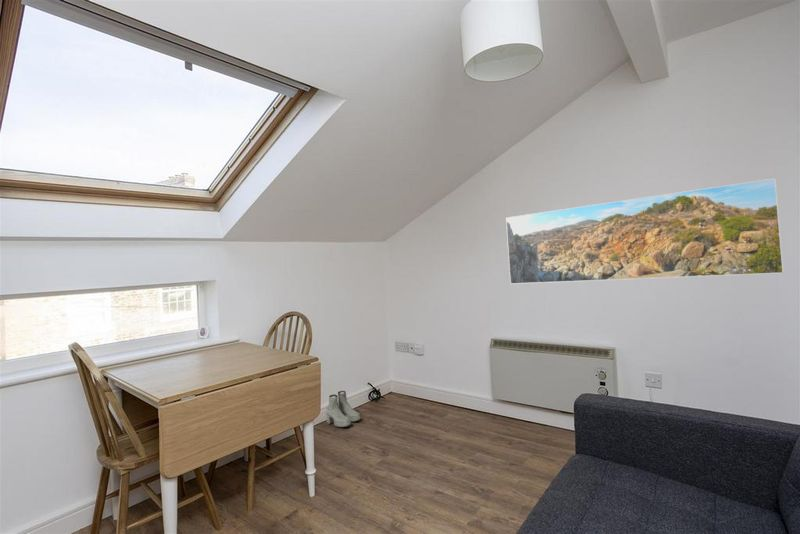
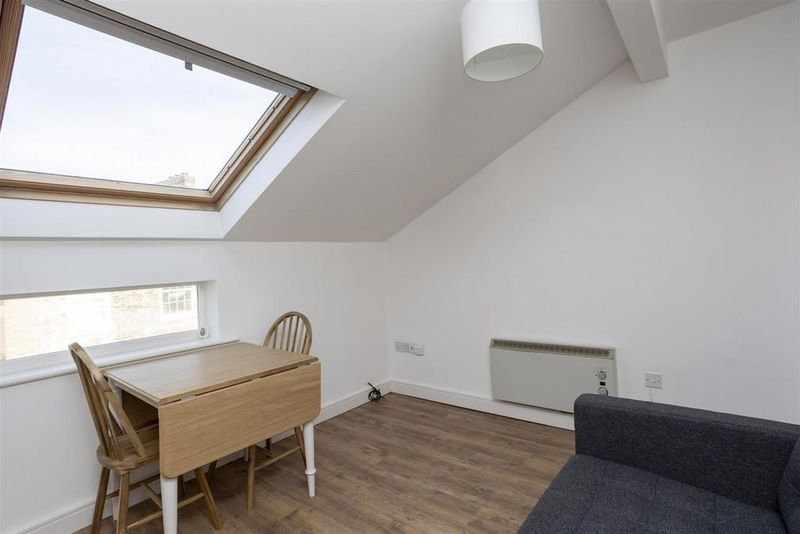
- boots [325,390,361,428]
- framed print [505,177,785,285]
